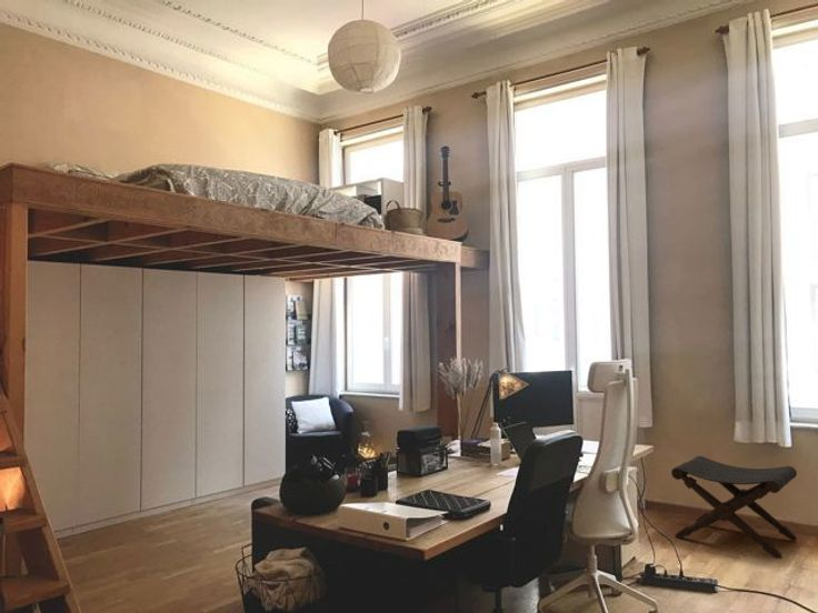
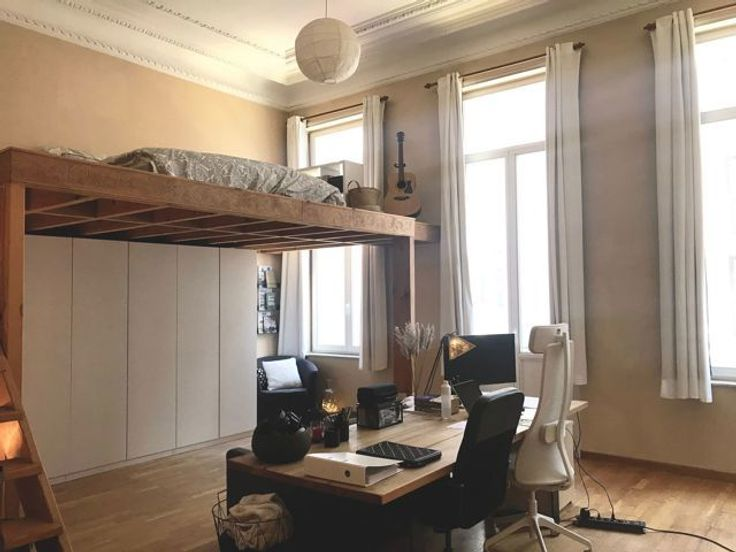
- footstool [670,455,798,560]
